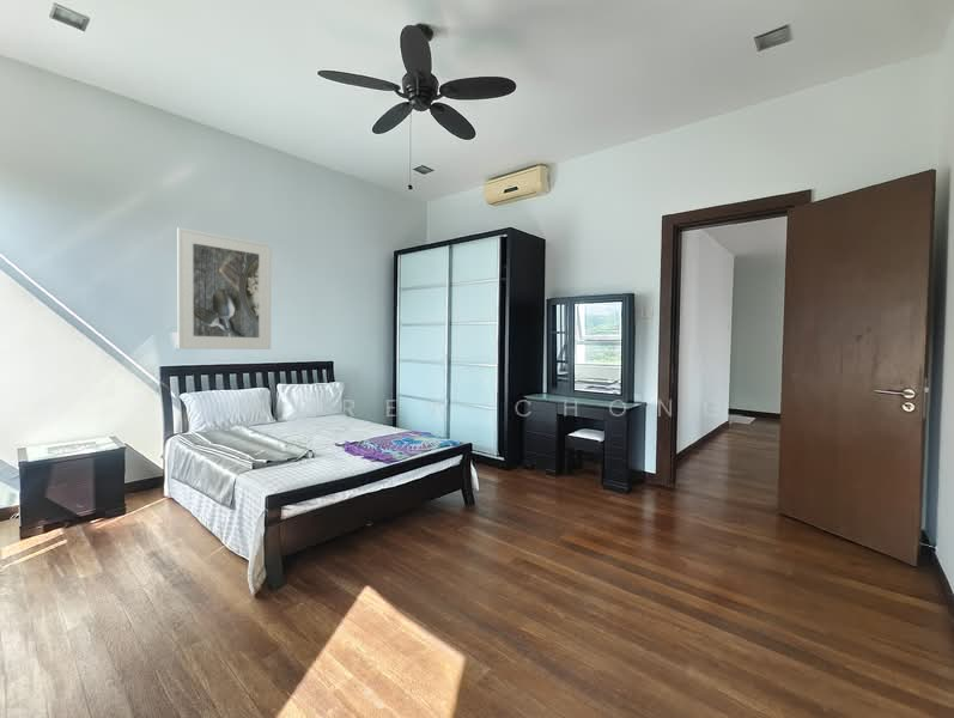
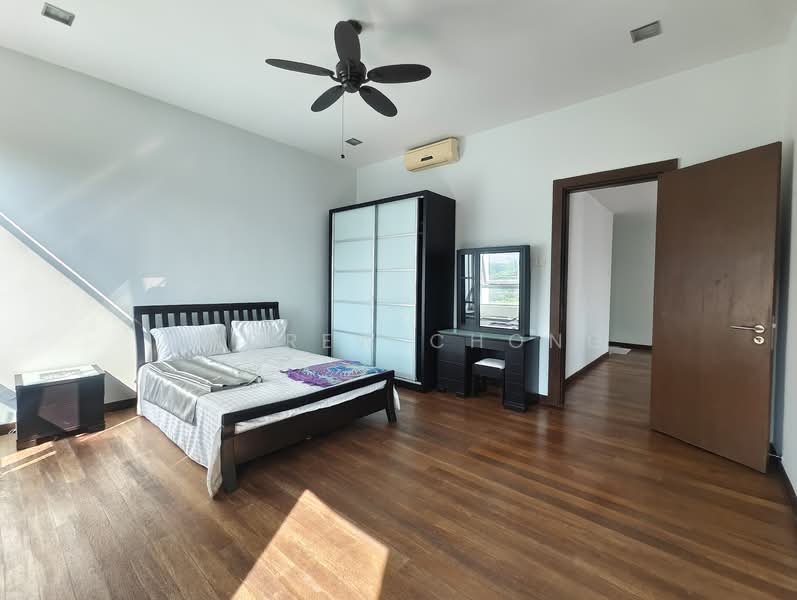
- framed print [176,226,272,351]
